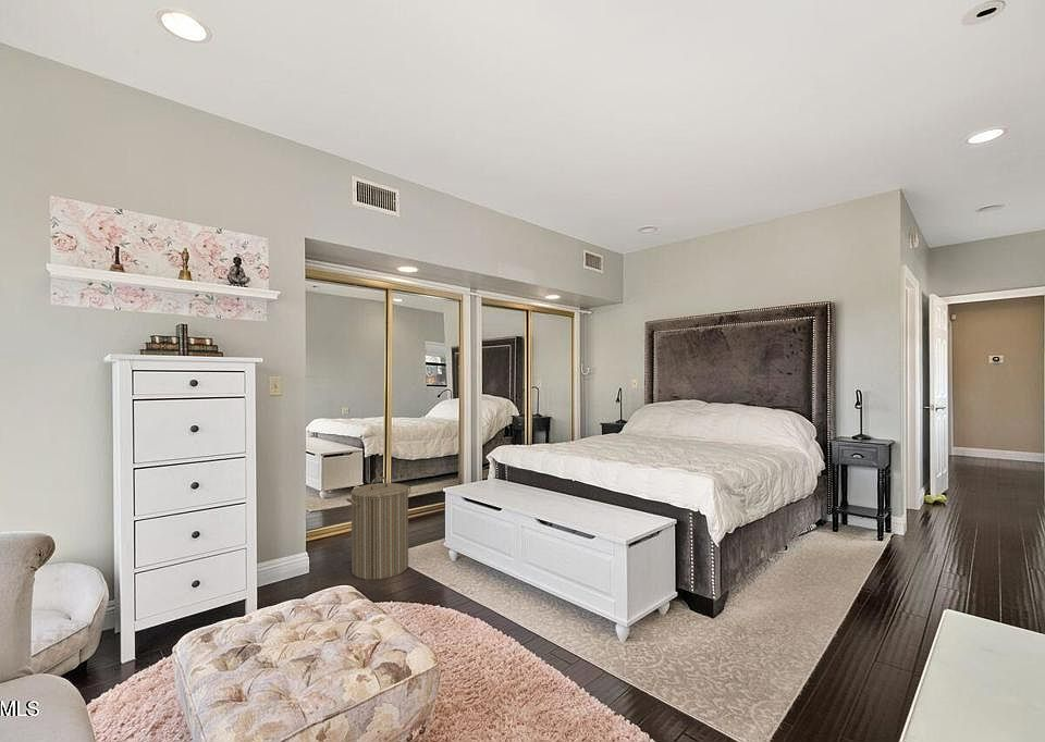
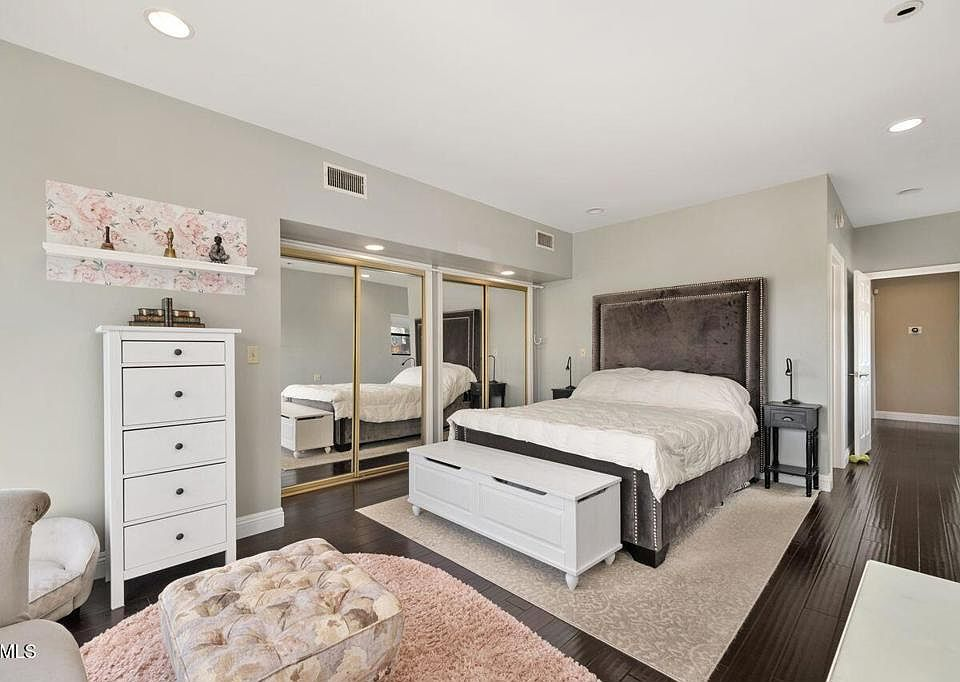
- laundry hamper [345,475,413,581]
